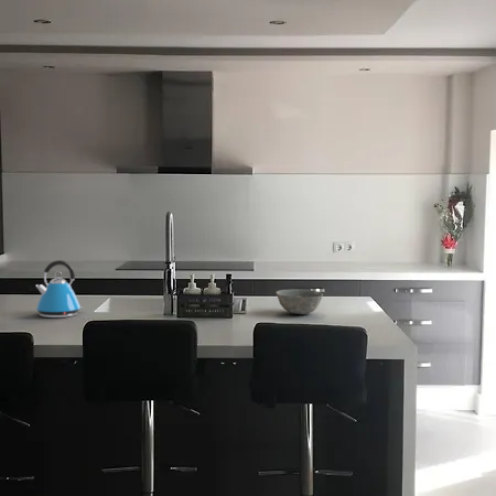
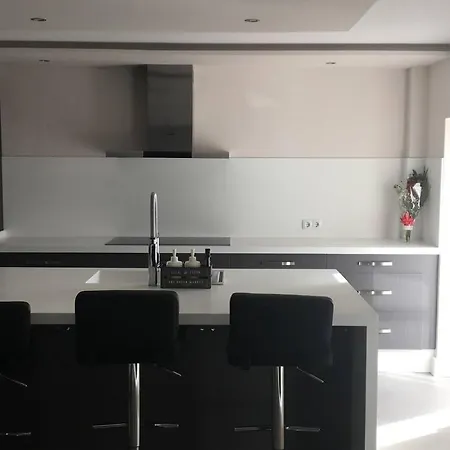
- kettle [35,259,85,319]
- bowl [276,288,324,315]
